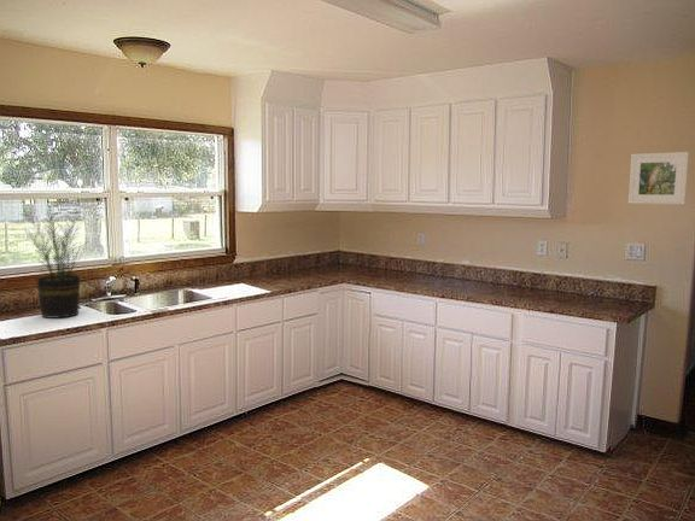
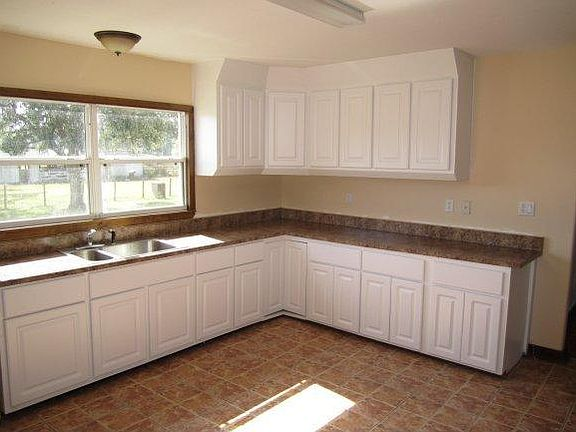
- potted plant [16,205,93,320]
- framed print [627,151,690,205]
